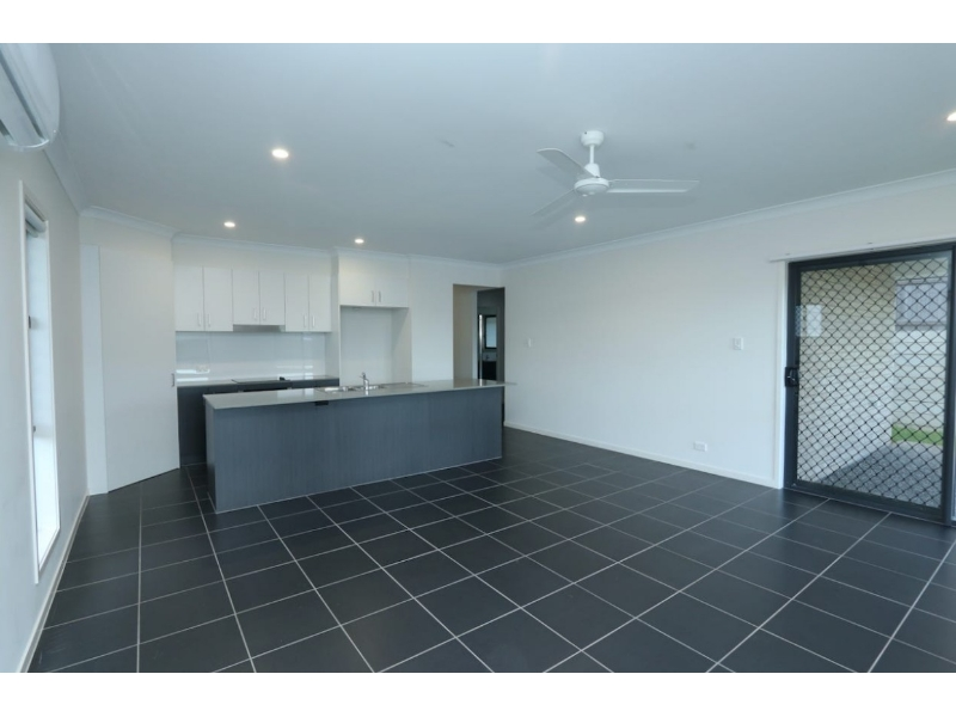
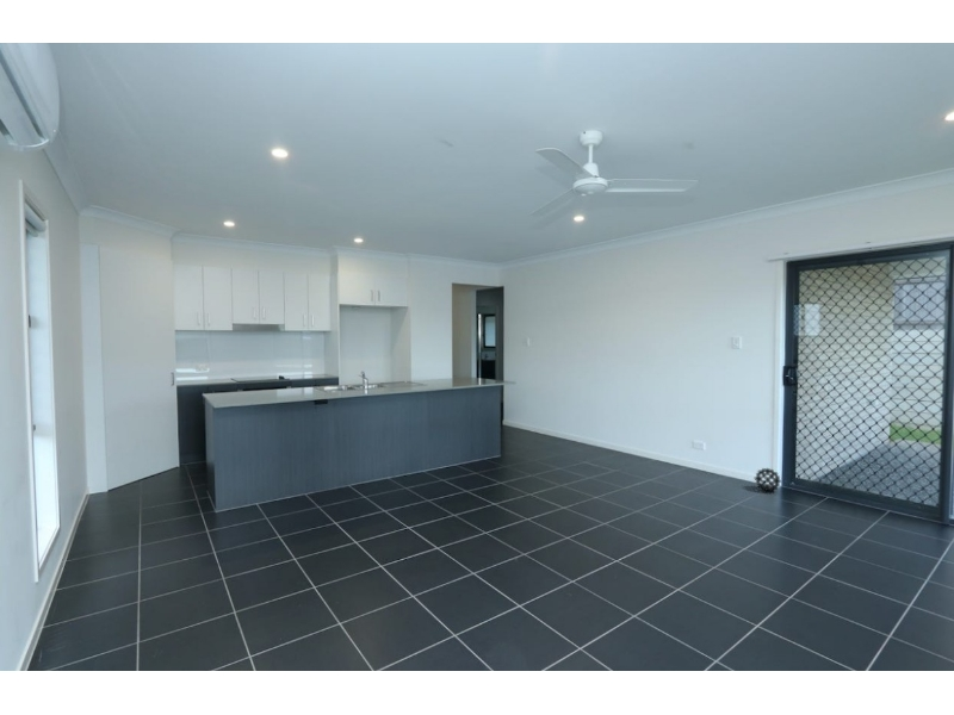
+ decorative ball [754,467,782,492]
